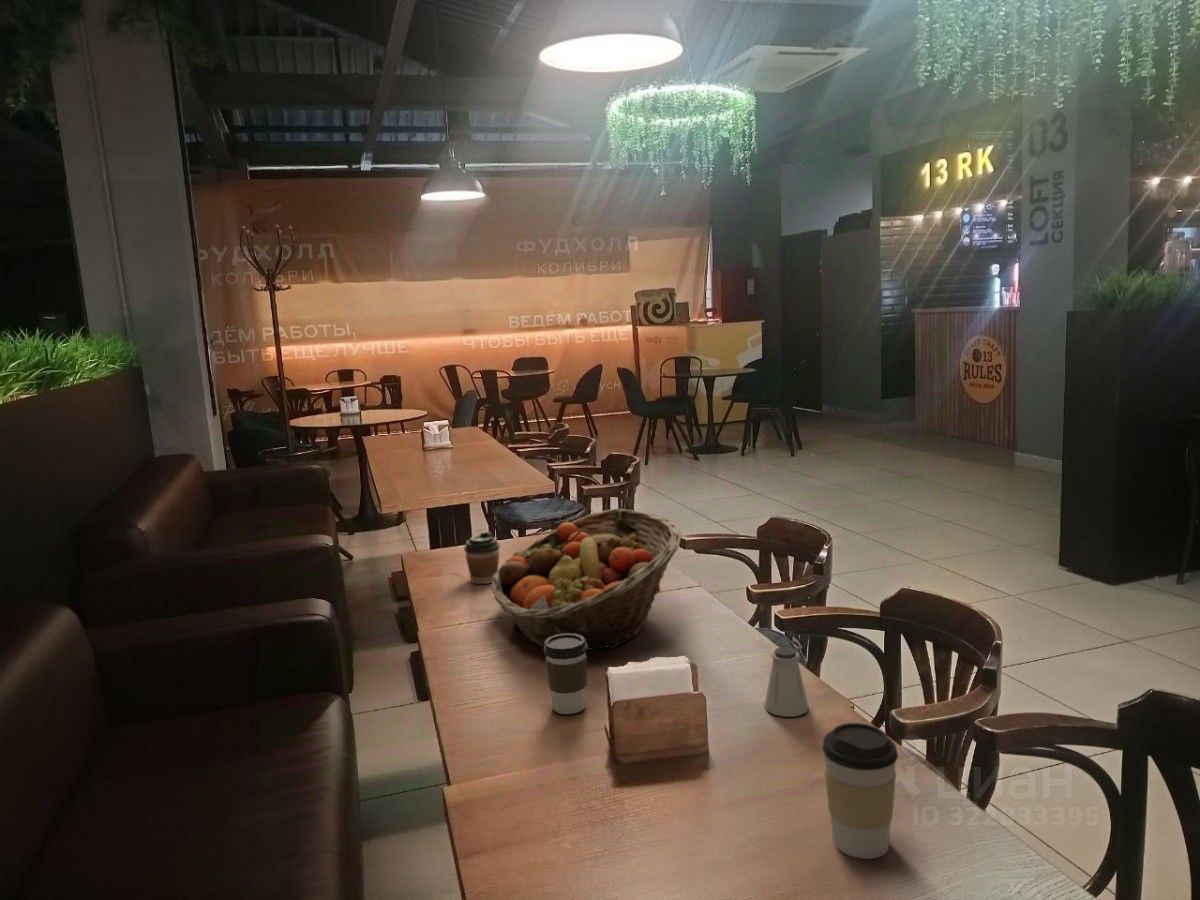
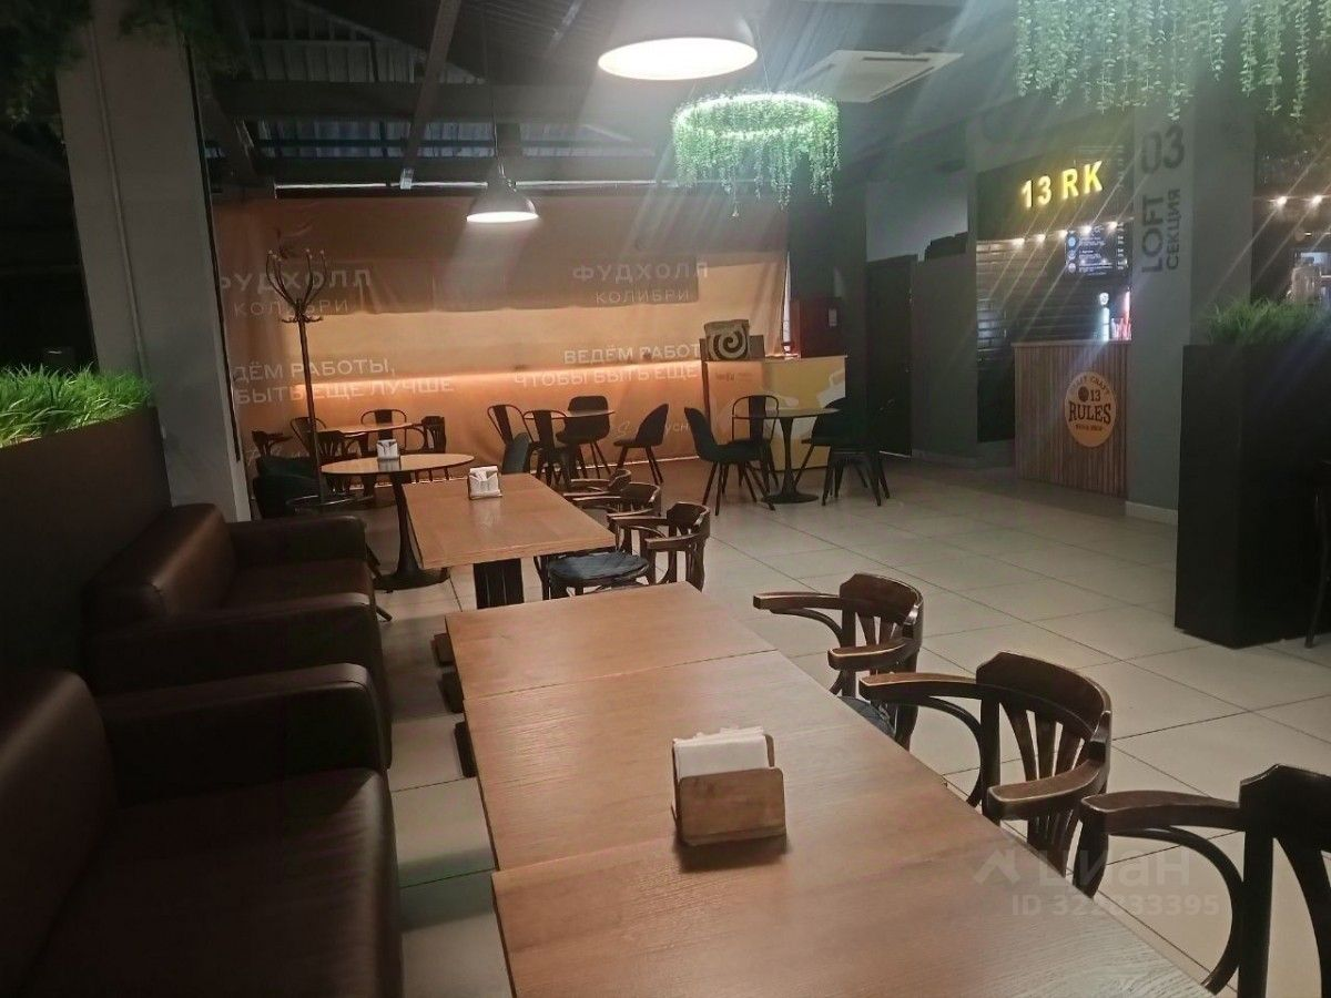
- coffee cup [543,634,588,715]
- saltshaker [763,646,810,718]
- fruit basket [490,508,682,651]
- coffee cup [463,531,501,585]
- coffee cup [821,722,899,860]
